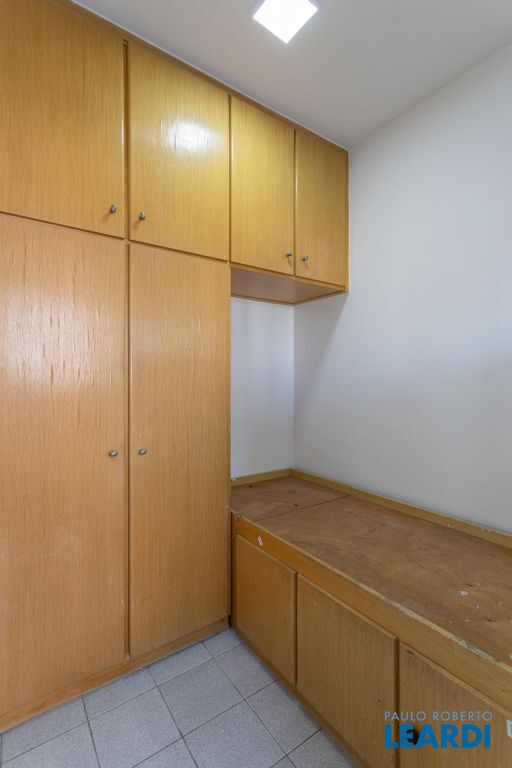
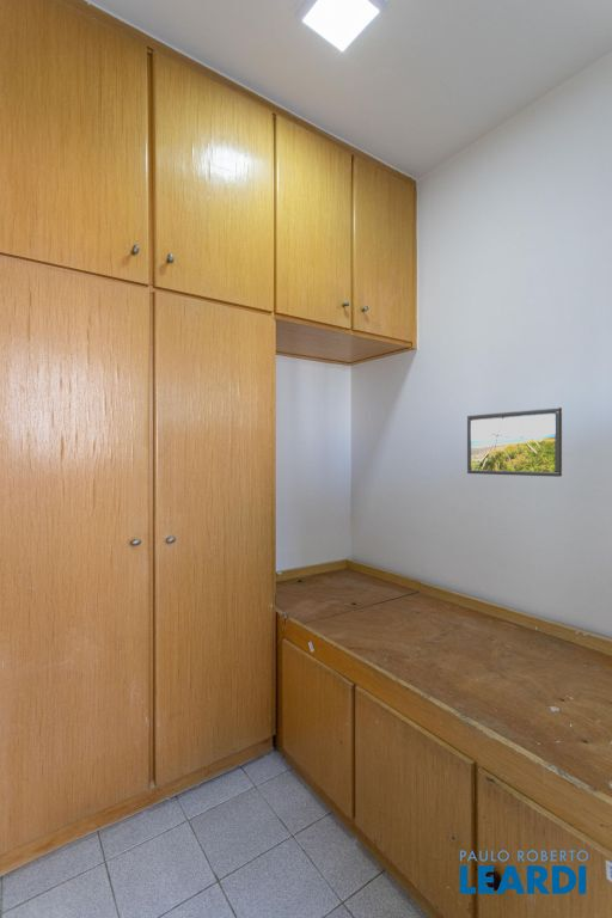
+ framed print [466,406,563,478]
